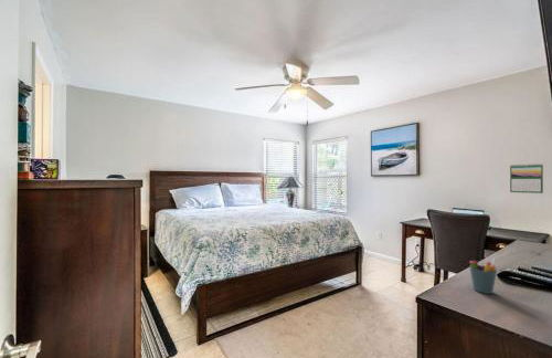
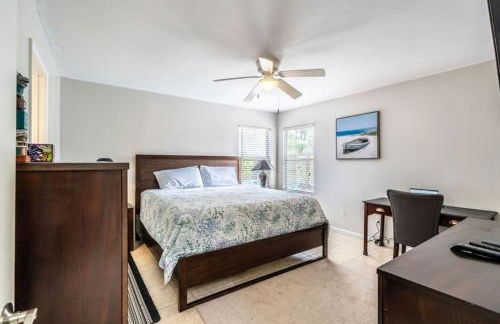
- calendar [509,162,544,194]
- pen holder [468,255,498,295]
